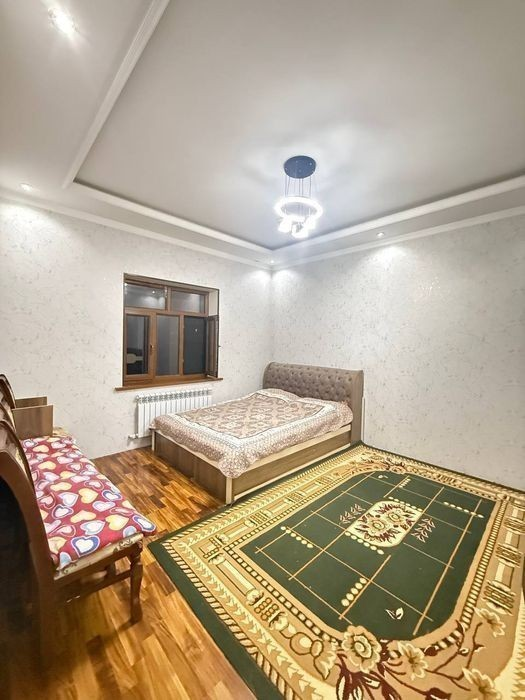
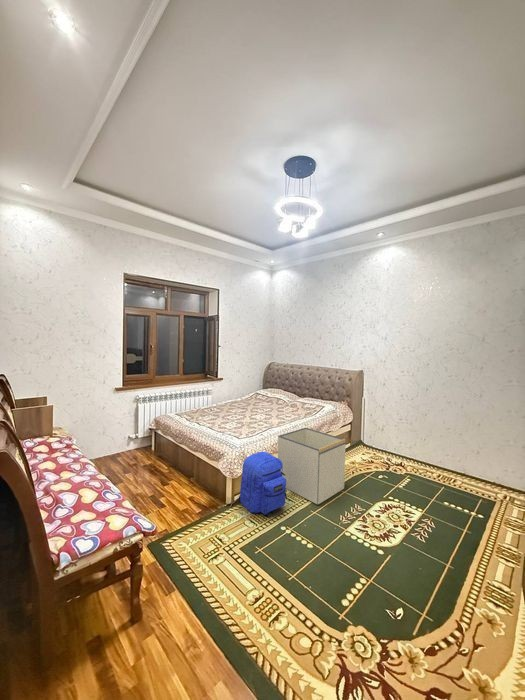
+ storage bin [277,427,347,505]
+ backpack [237,451,288,515]
